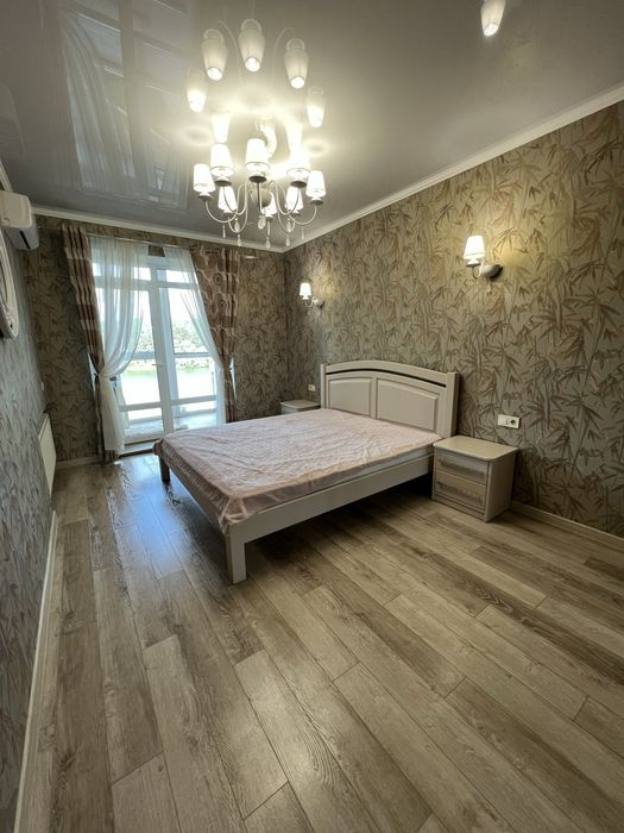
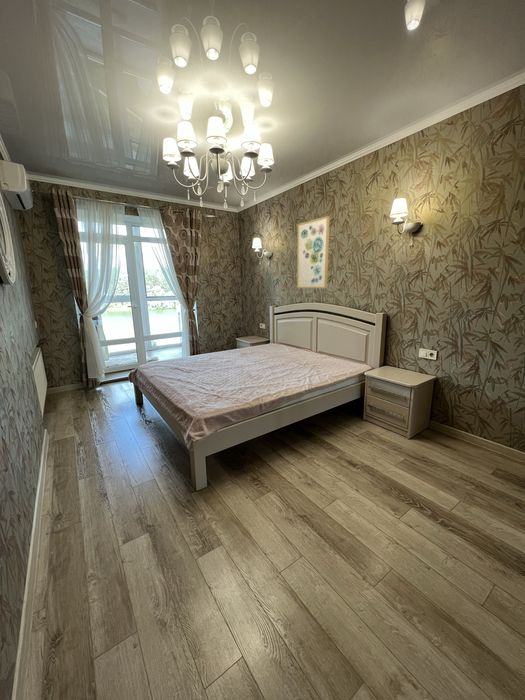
+ wall art [296,215,331,289]
